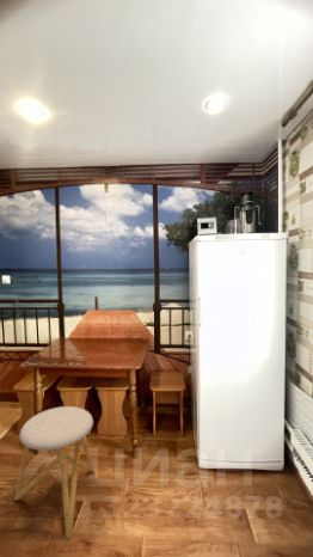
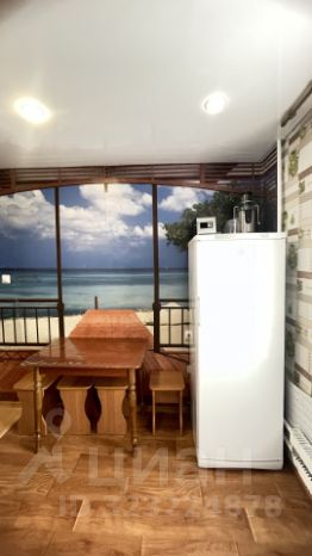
- stool [13,405,96,539]
